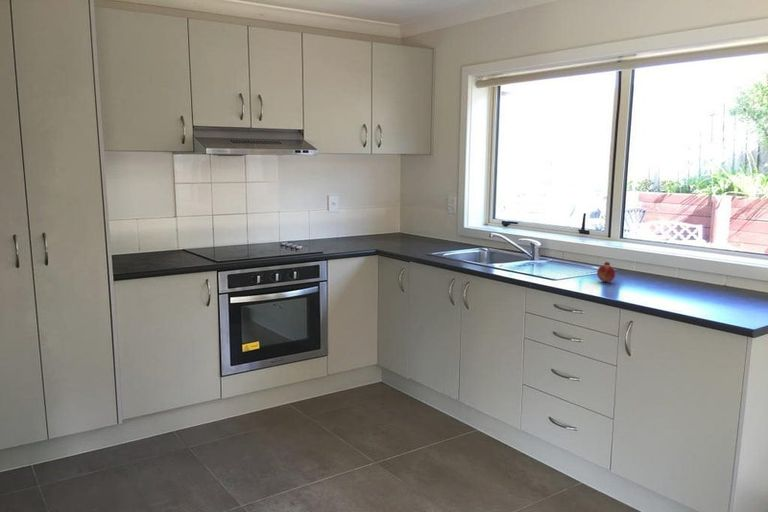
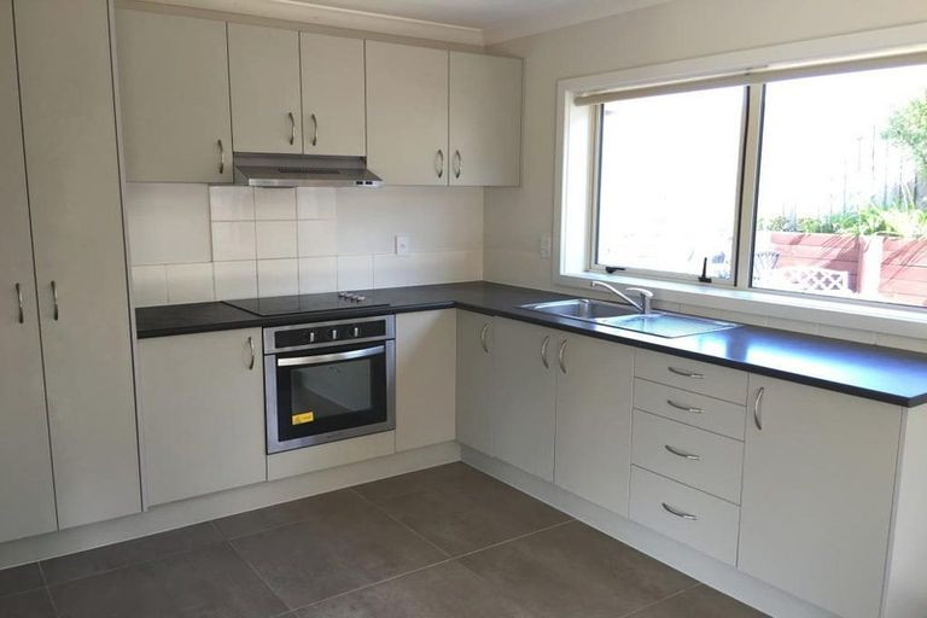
- fruit [596,261,616,283]
